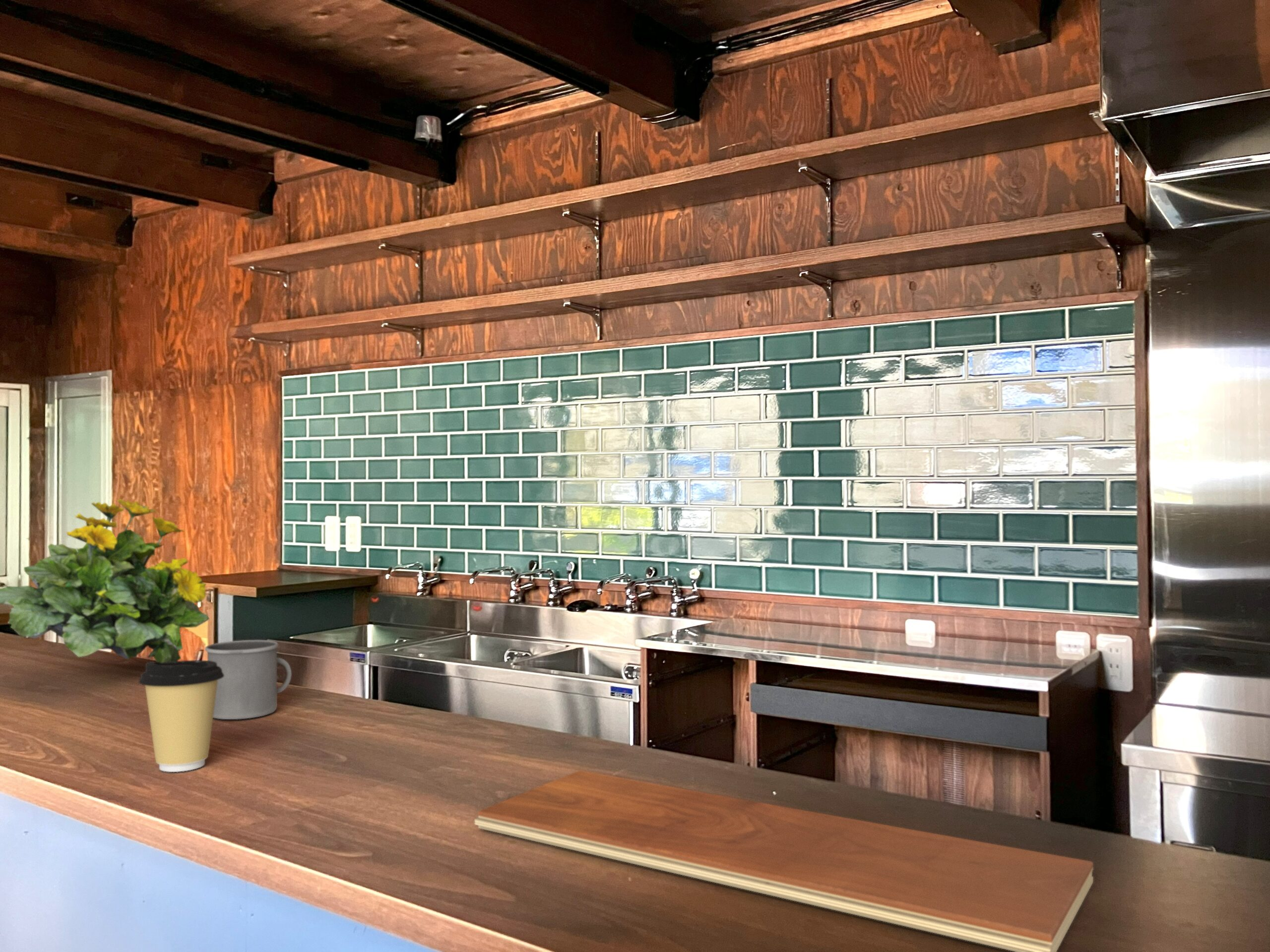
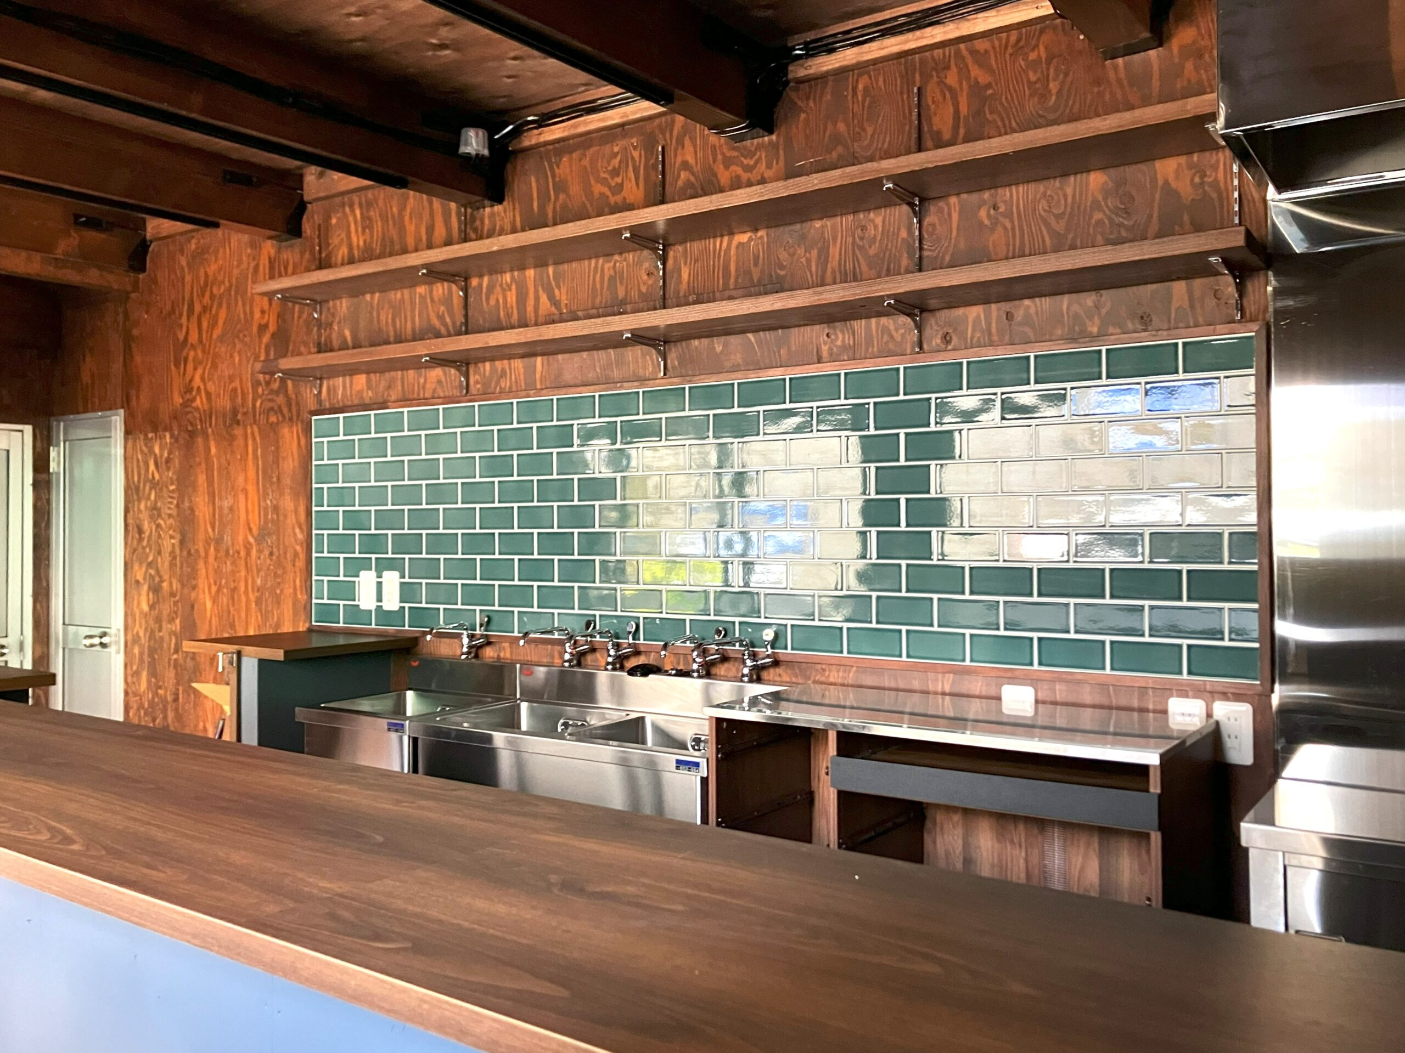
- chopping board [474,770,1094,952]
- flowering plant [0,498,210,662]
- coffee cup [138,659,224,773]
- mug [204,640,292,720]
